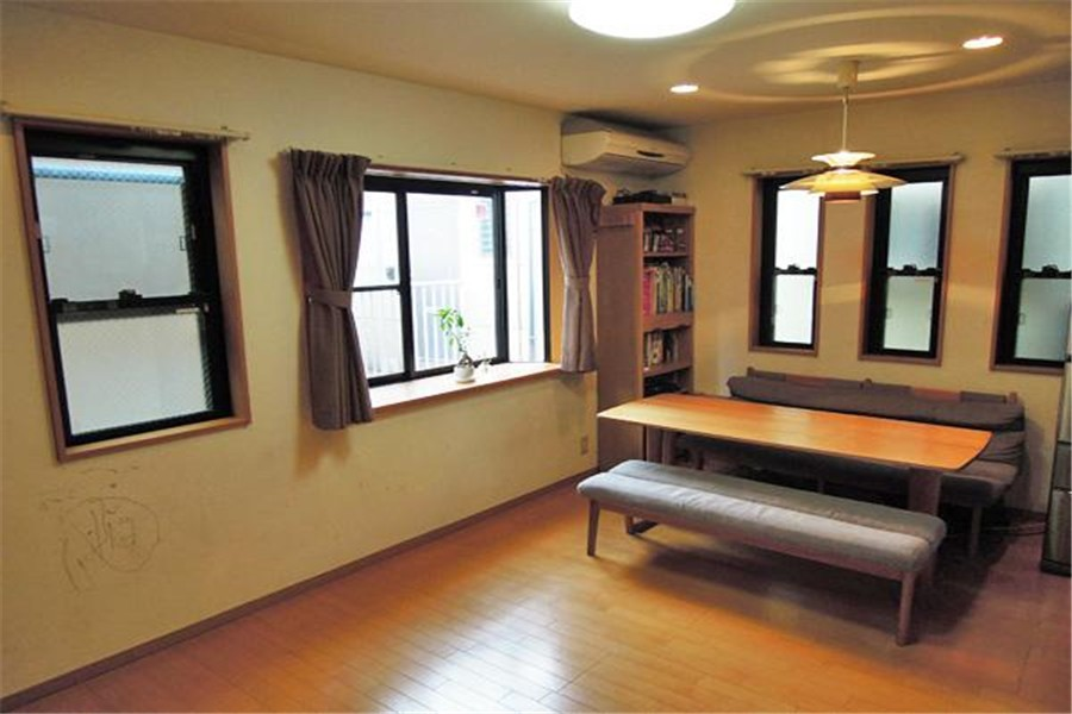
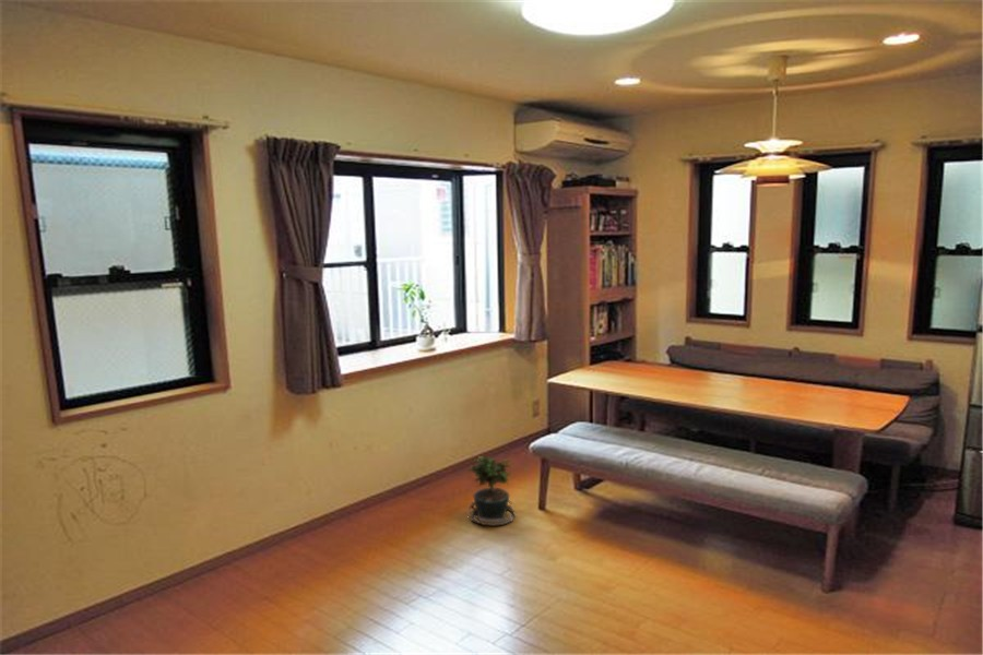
+ potted plant [466,454,518,527]
